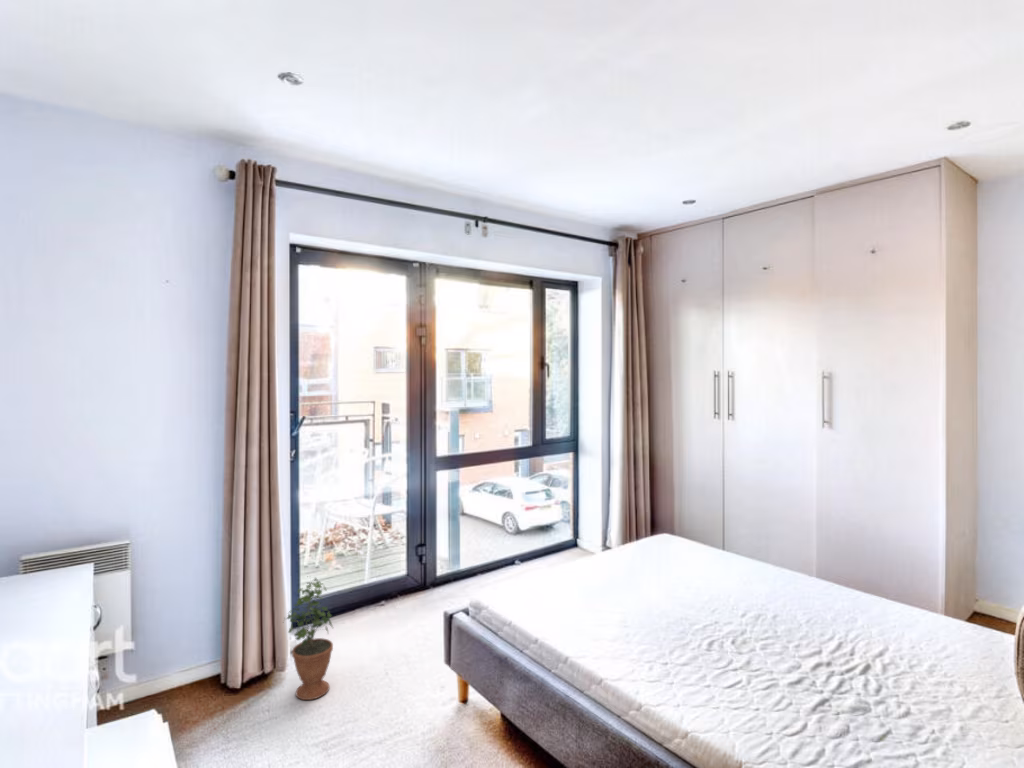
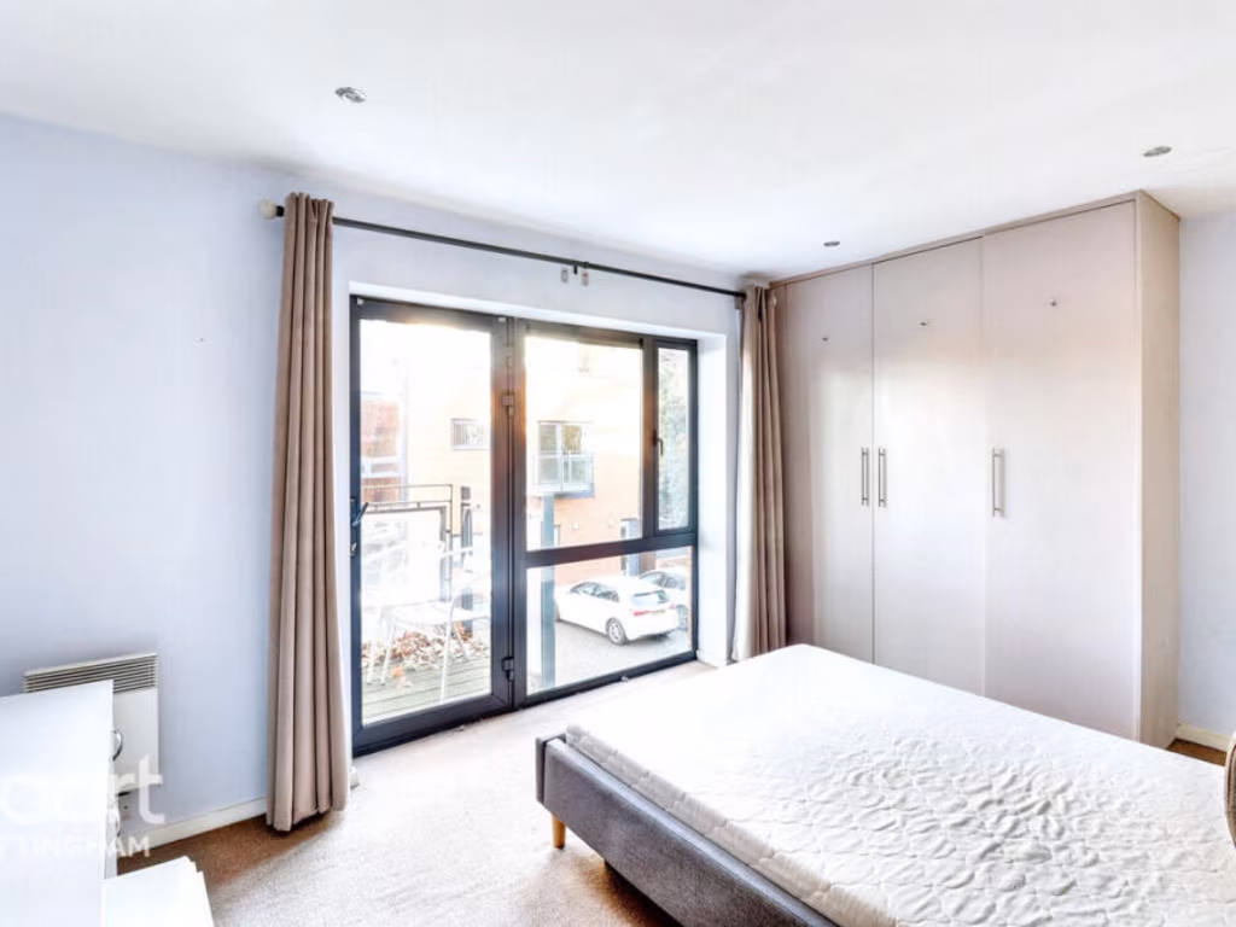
- potted plant [281,575,335,701]
